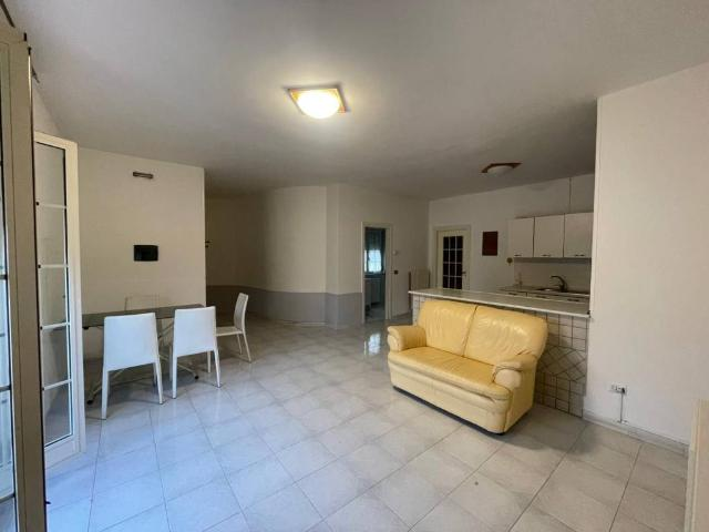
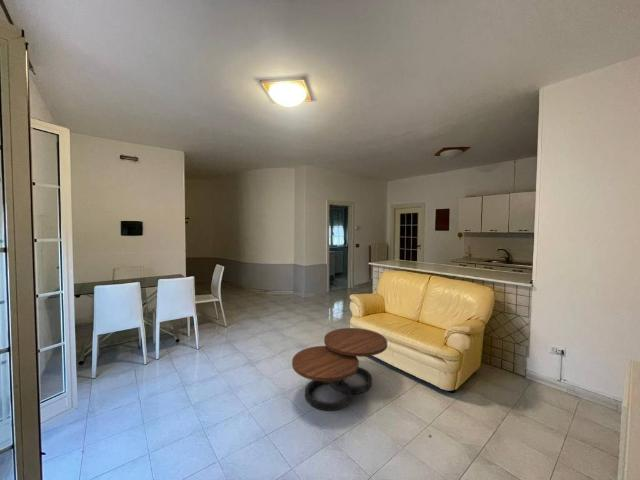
+ coffee table [291,327,388,412]
